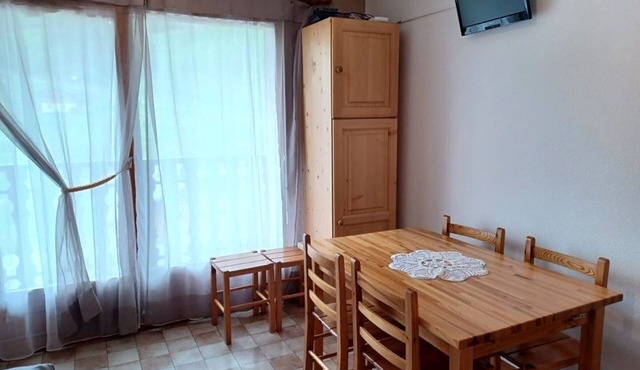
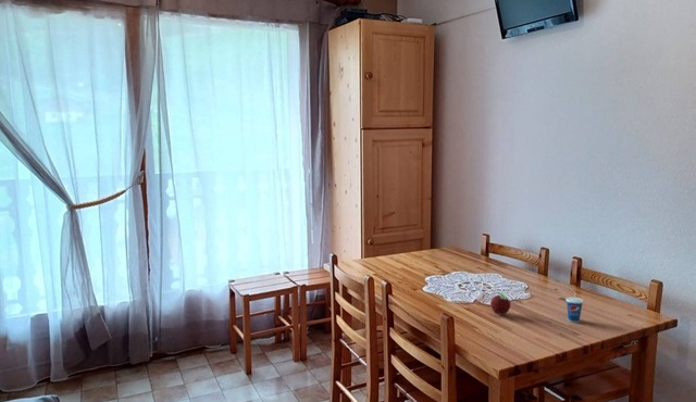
+ cup [566,287,585,324]
+ fruit [489,291,511,315]
